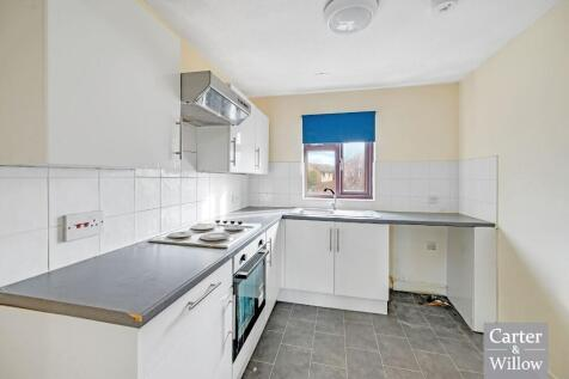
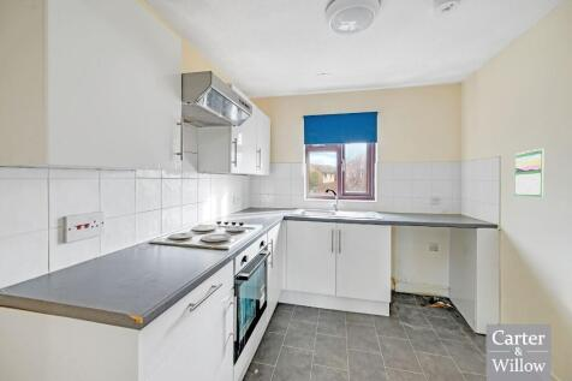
+ calendar [513,148,544,198]
